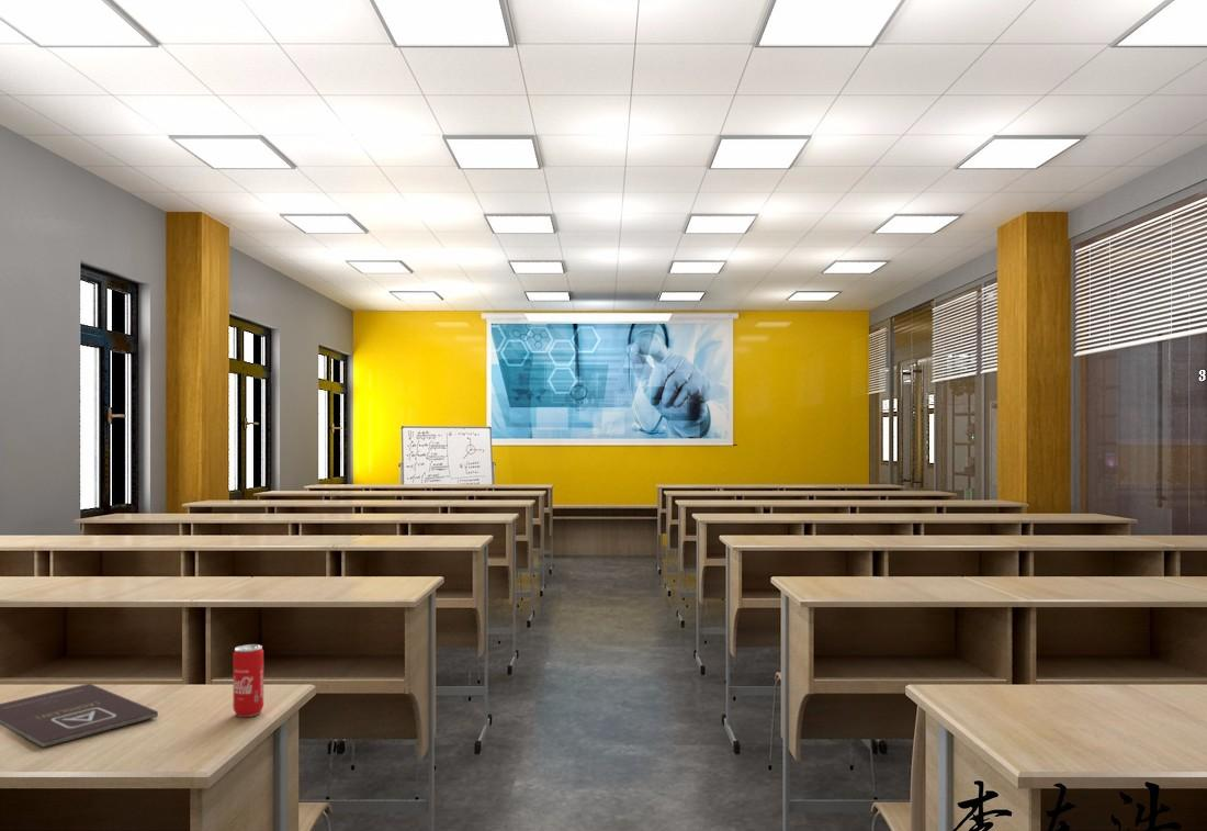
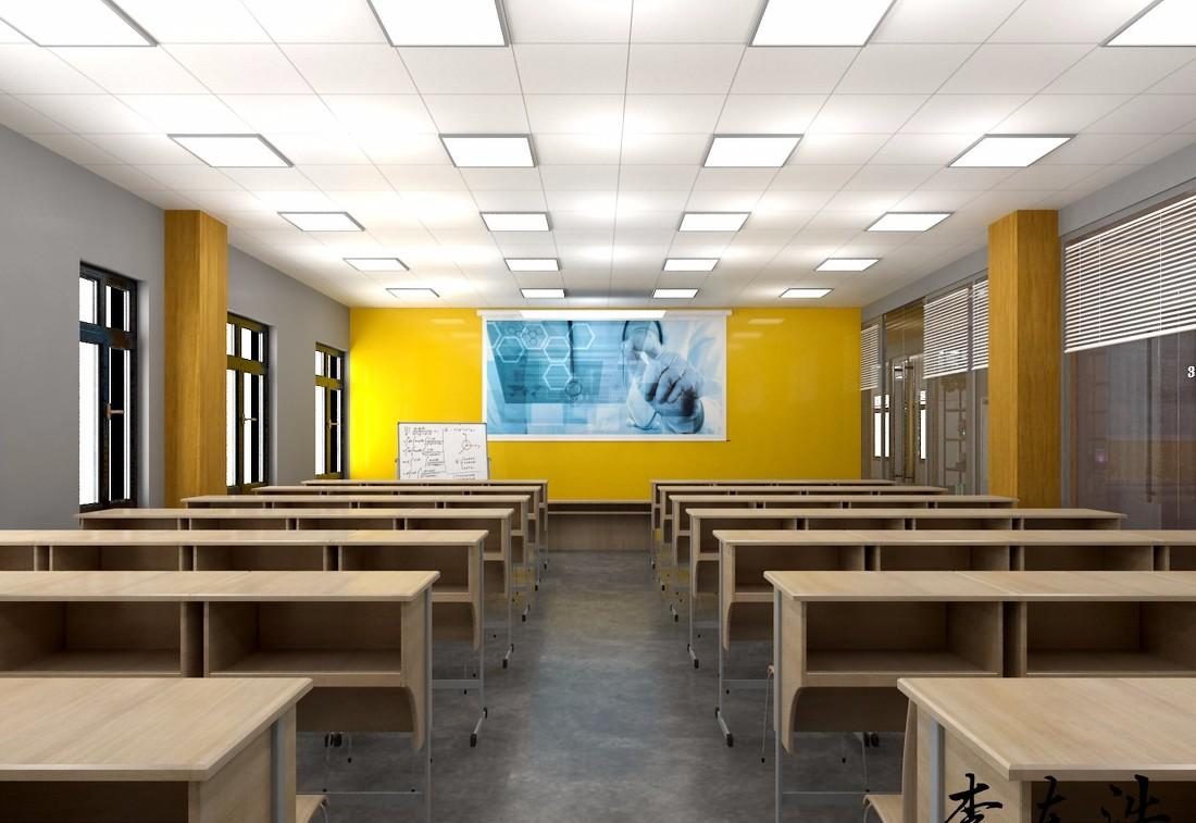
- book [0,683,159,749]
- beverage can [233,643,264,718]
